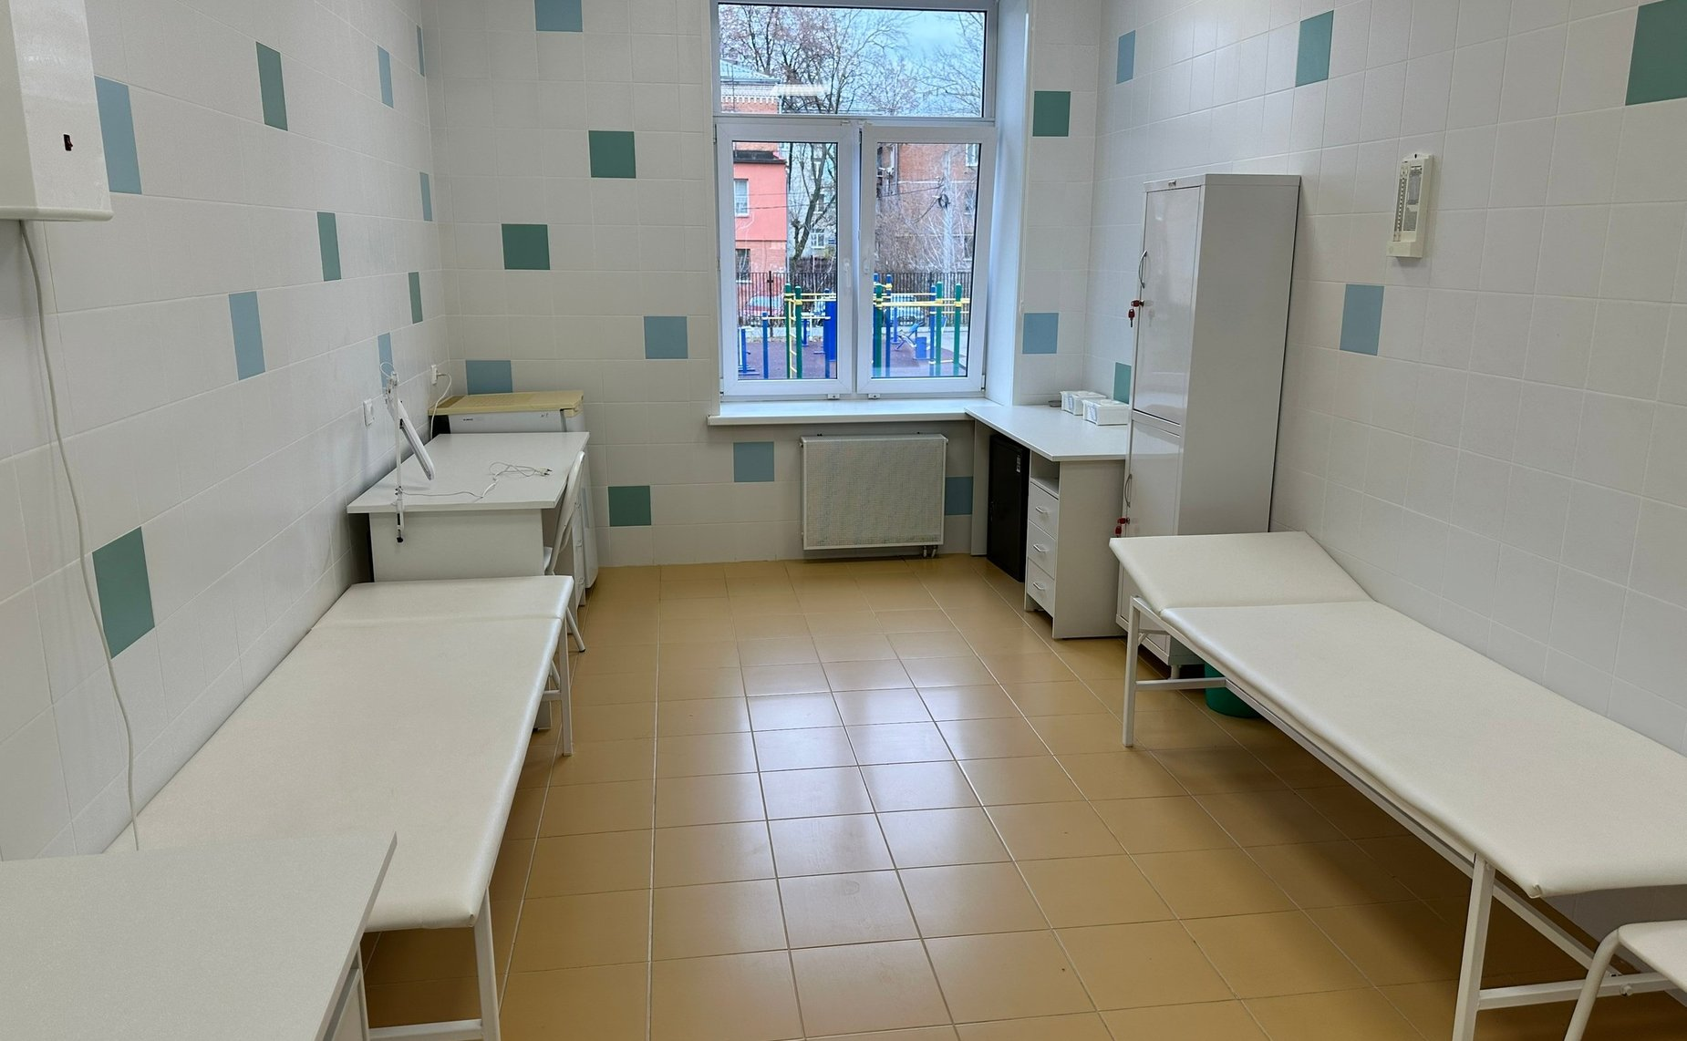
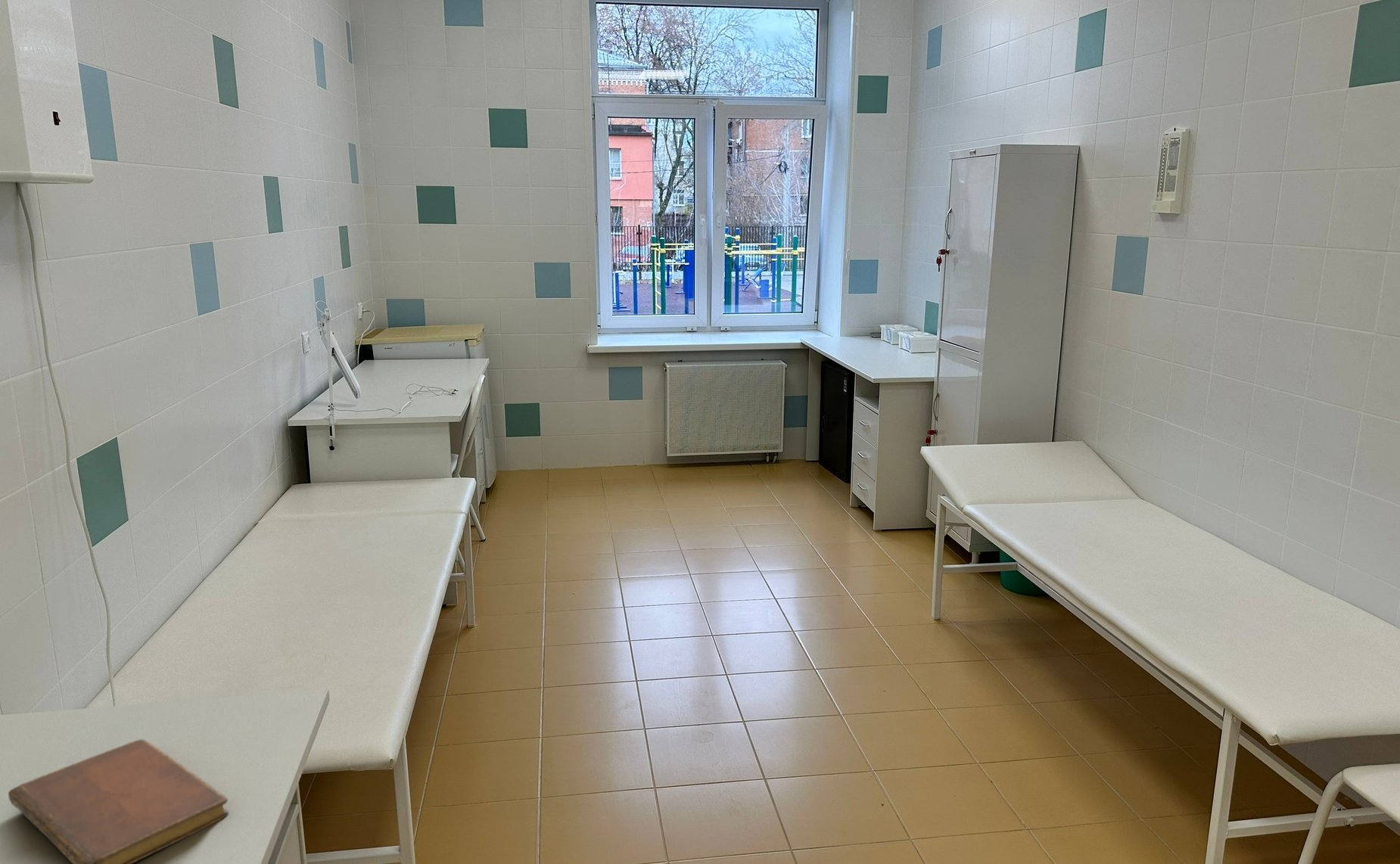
+ notebook [8,738,229,864]
